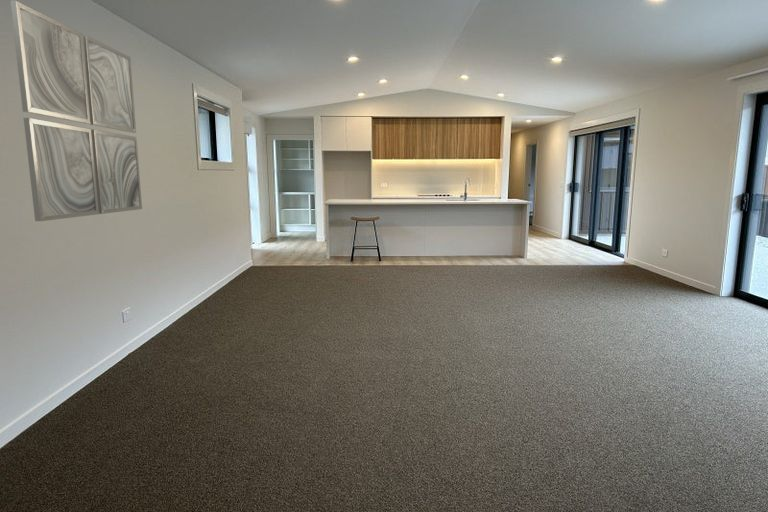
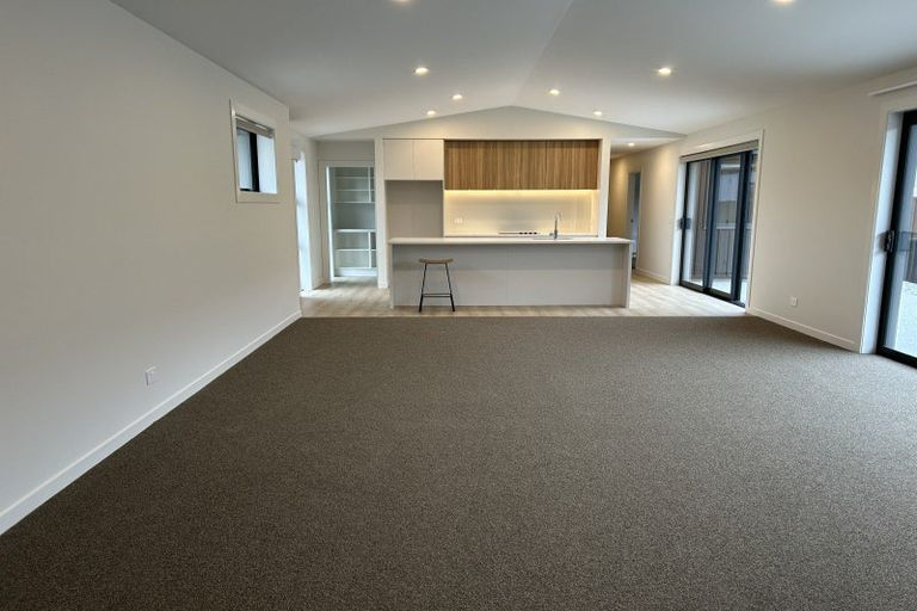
- wall art [9,0,143,222]
